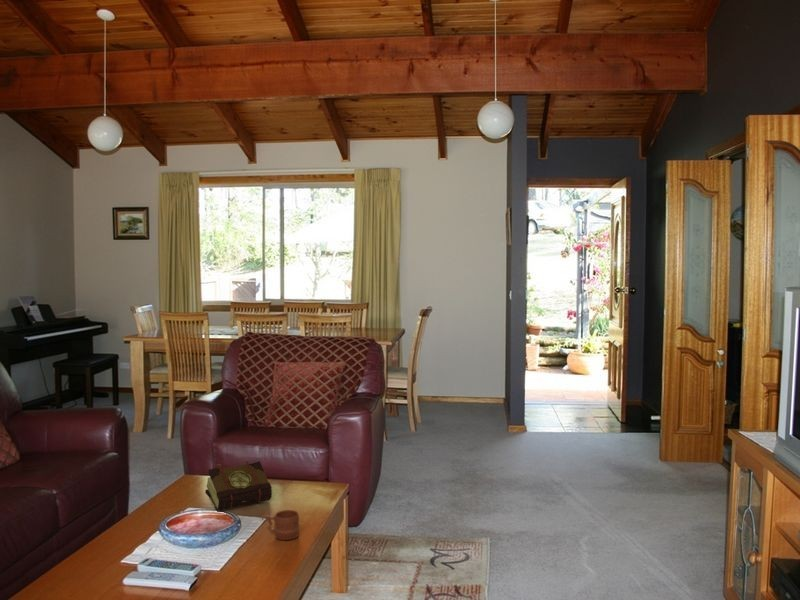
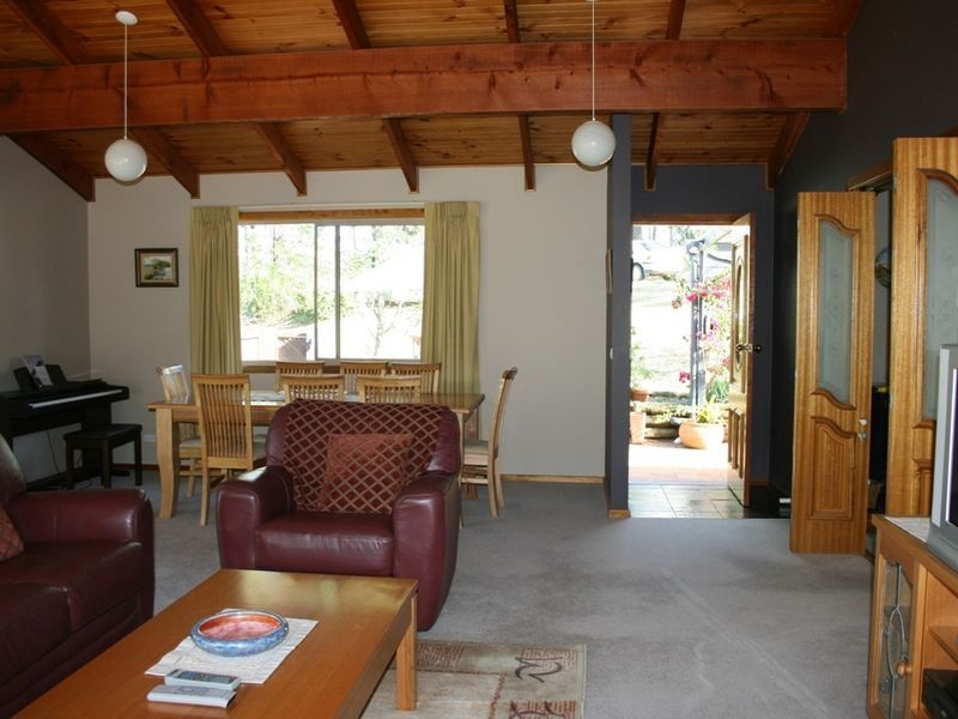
- mug [260,509,300,541]
- book [204,458,273,511]
